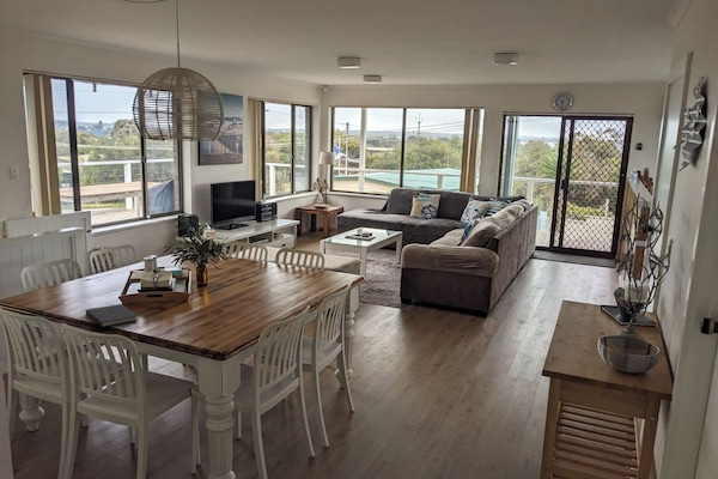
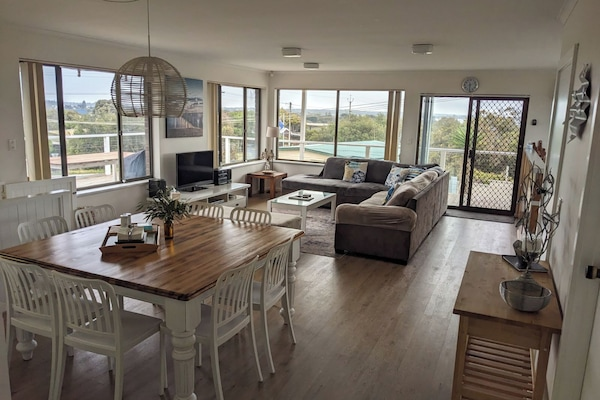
- diary [85,303,140,328]
